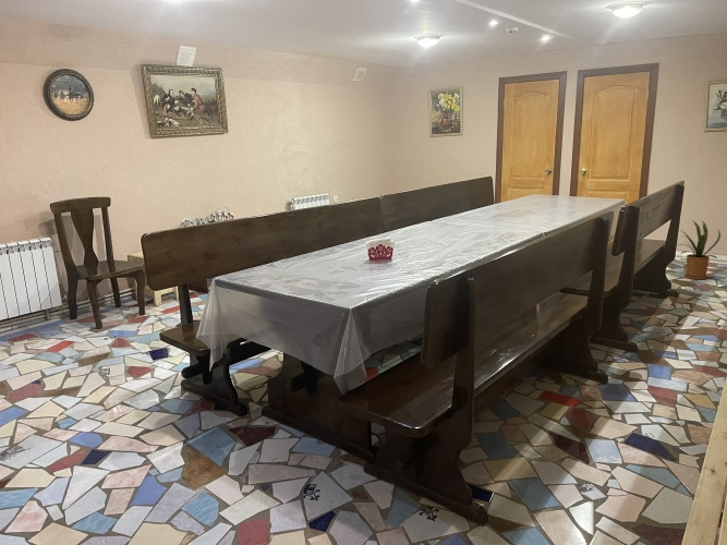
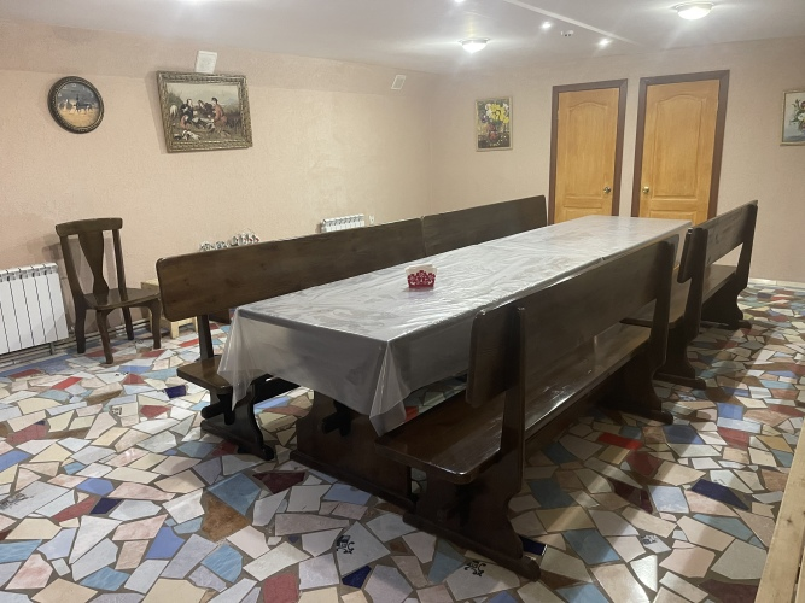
- house plant [676,219,722,280]
